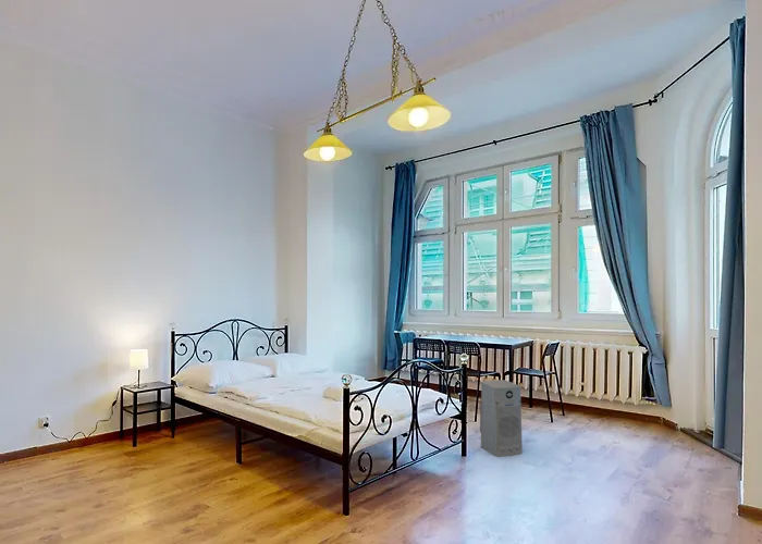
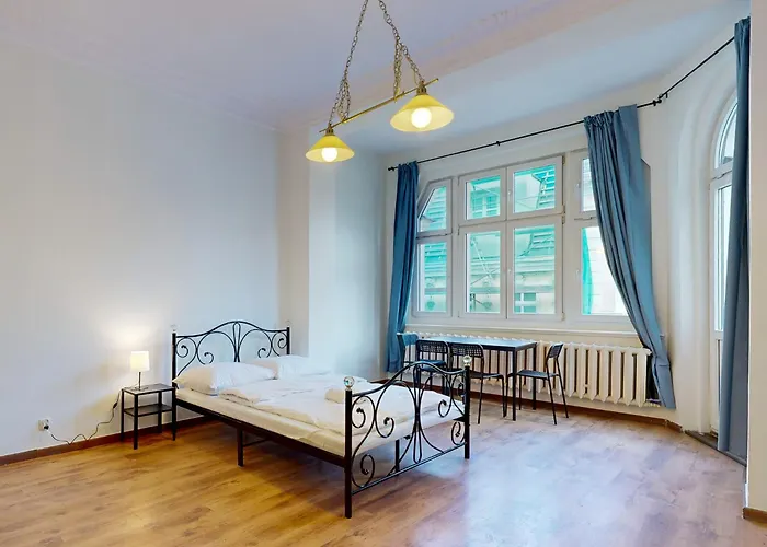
- air purifier [479,379,524,458]
